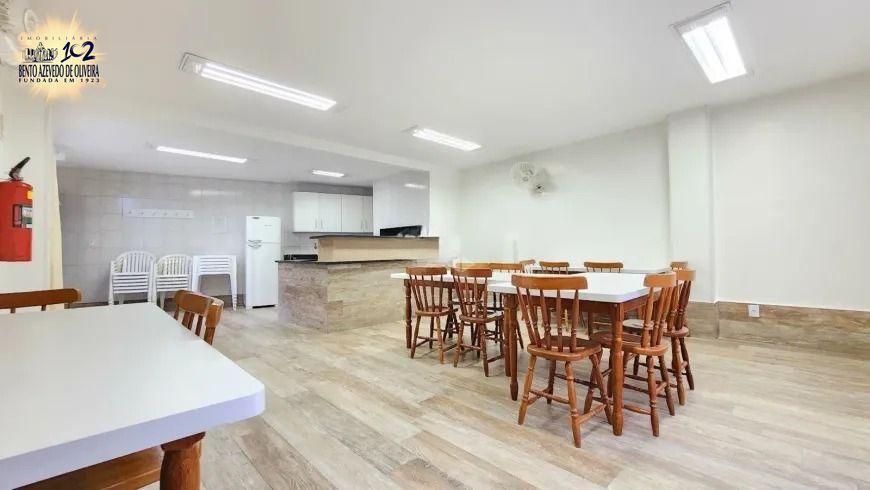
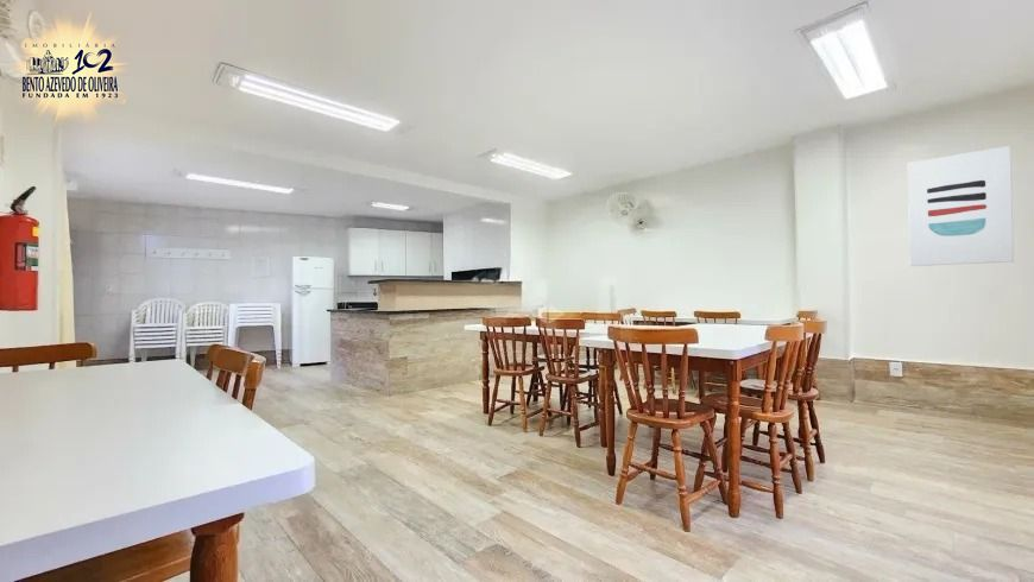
+ wall art [907,145,1015,267]
